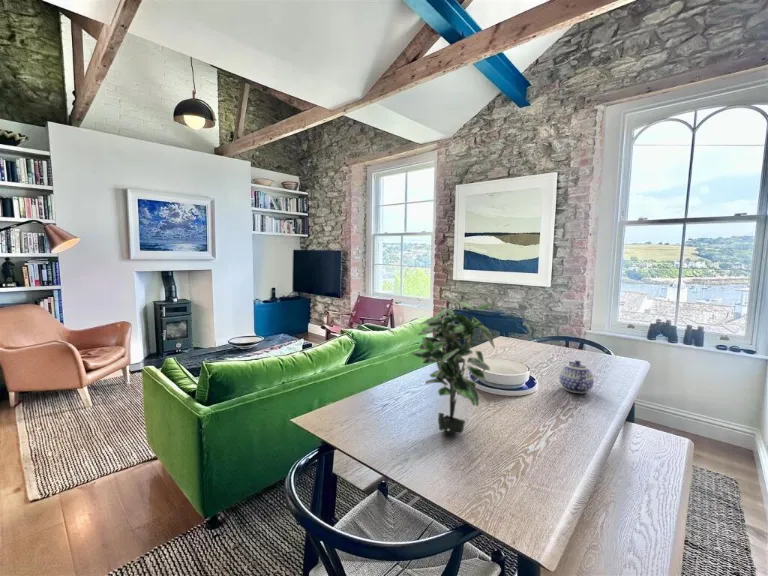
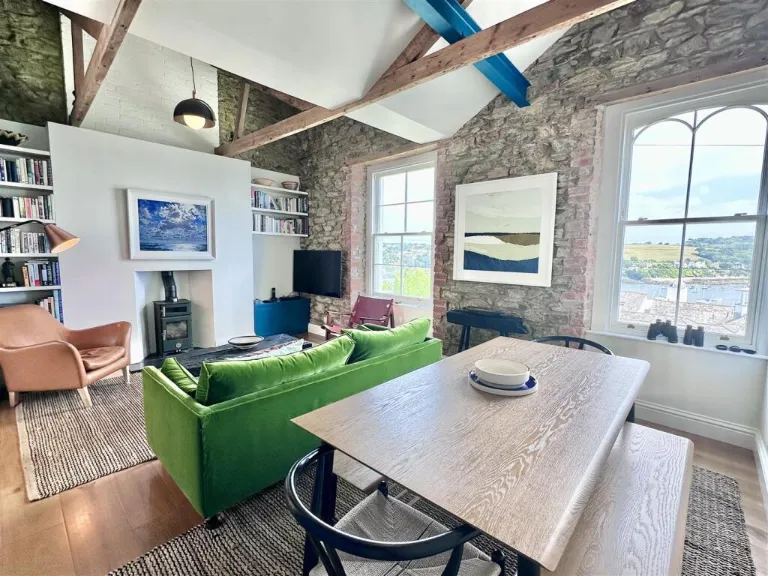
- potted plant [411,301,496,435]
- teapot [559,360,595,394]
